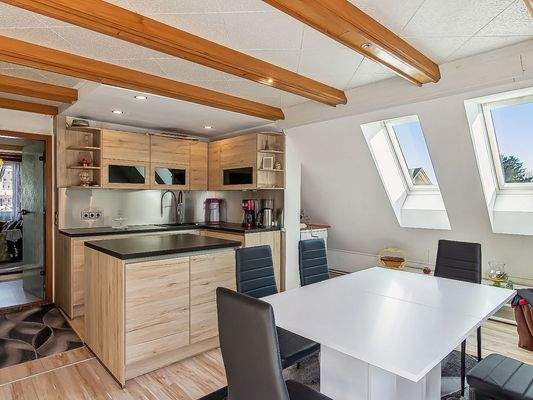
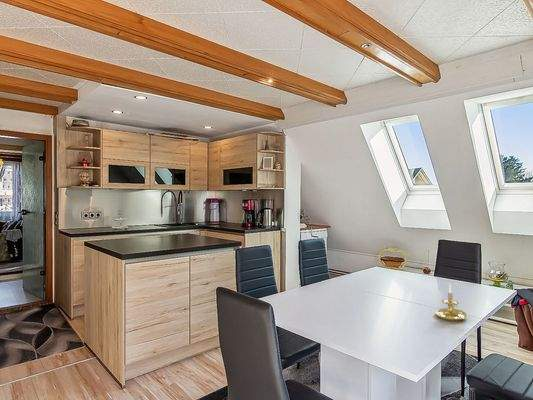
+ candle holder [434,284,467,322]
